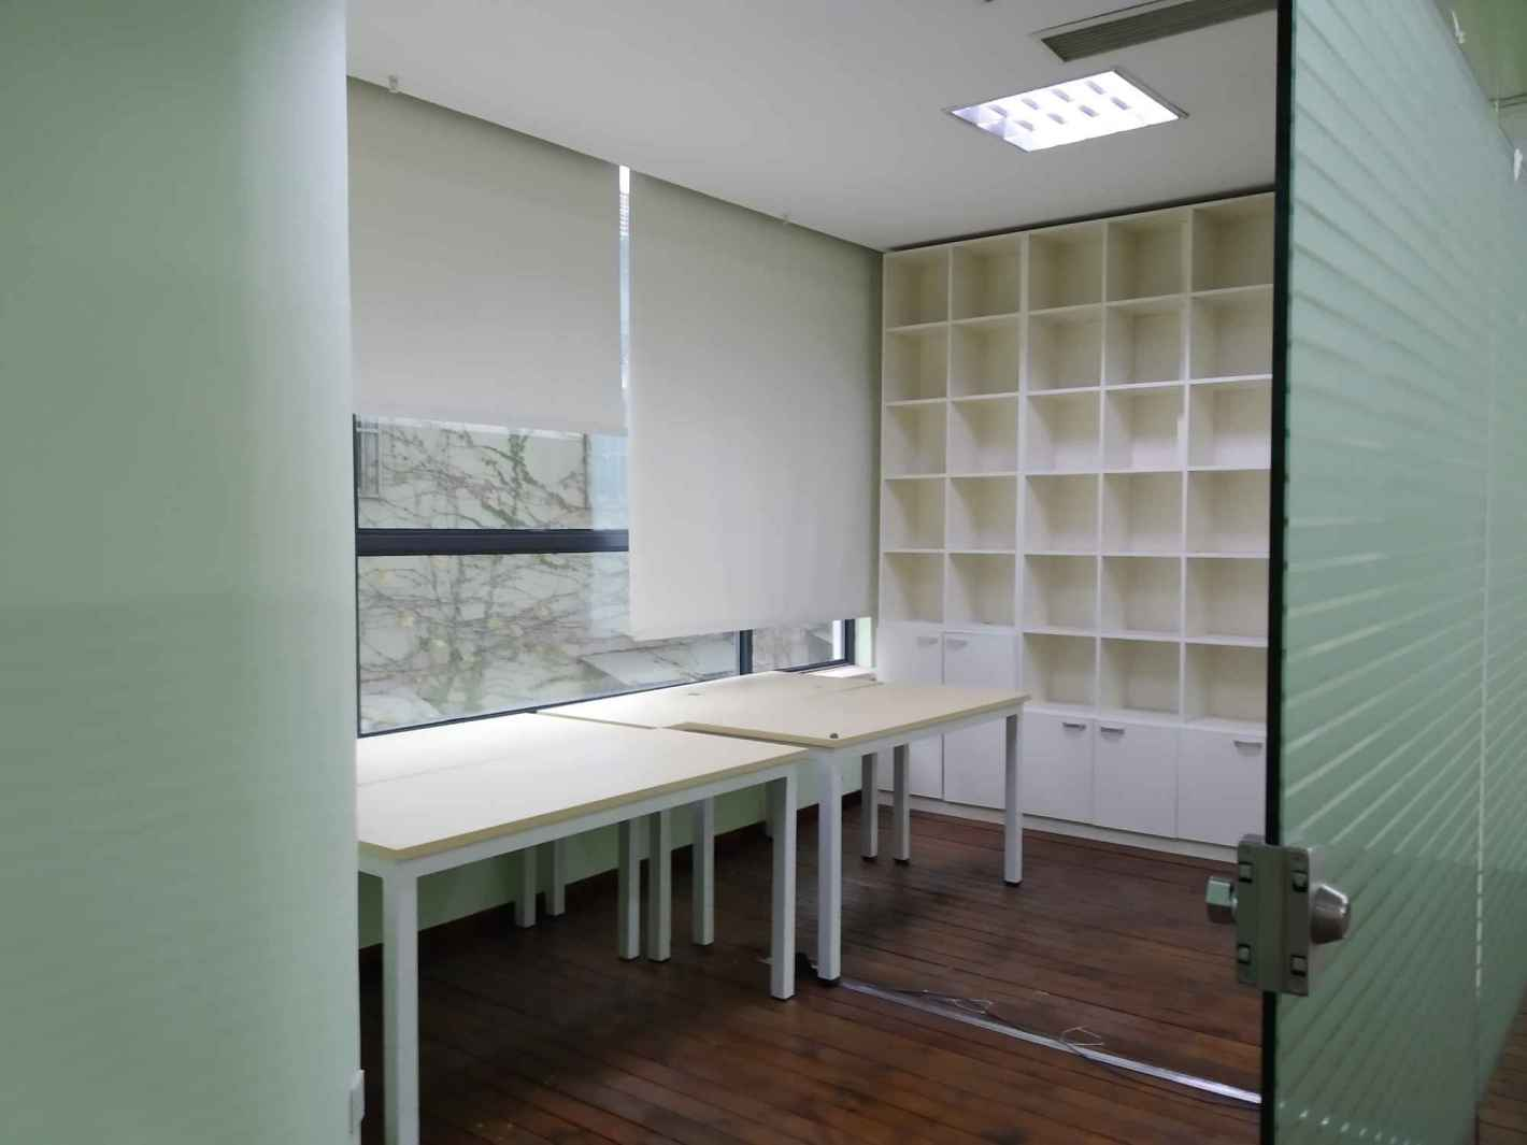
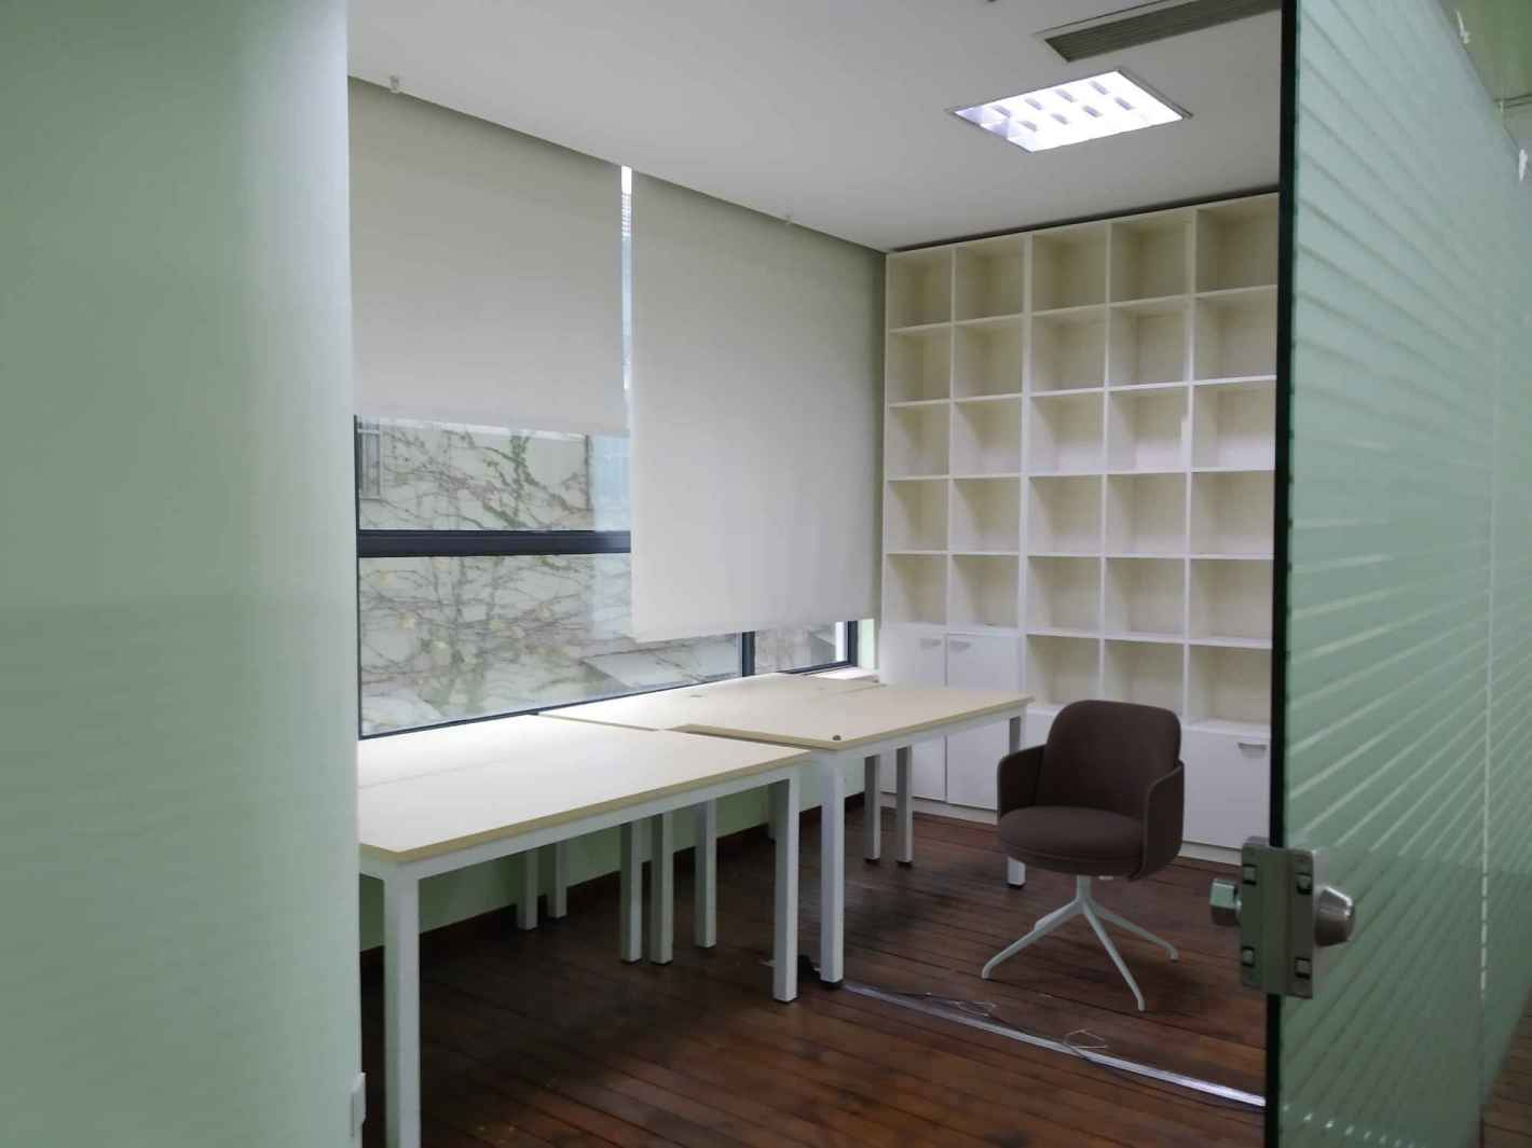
+ office chair [981,698,1186,1013]
